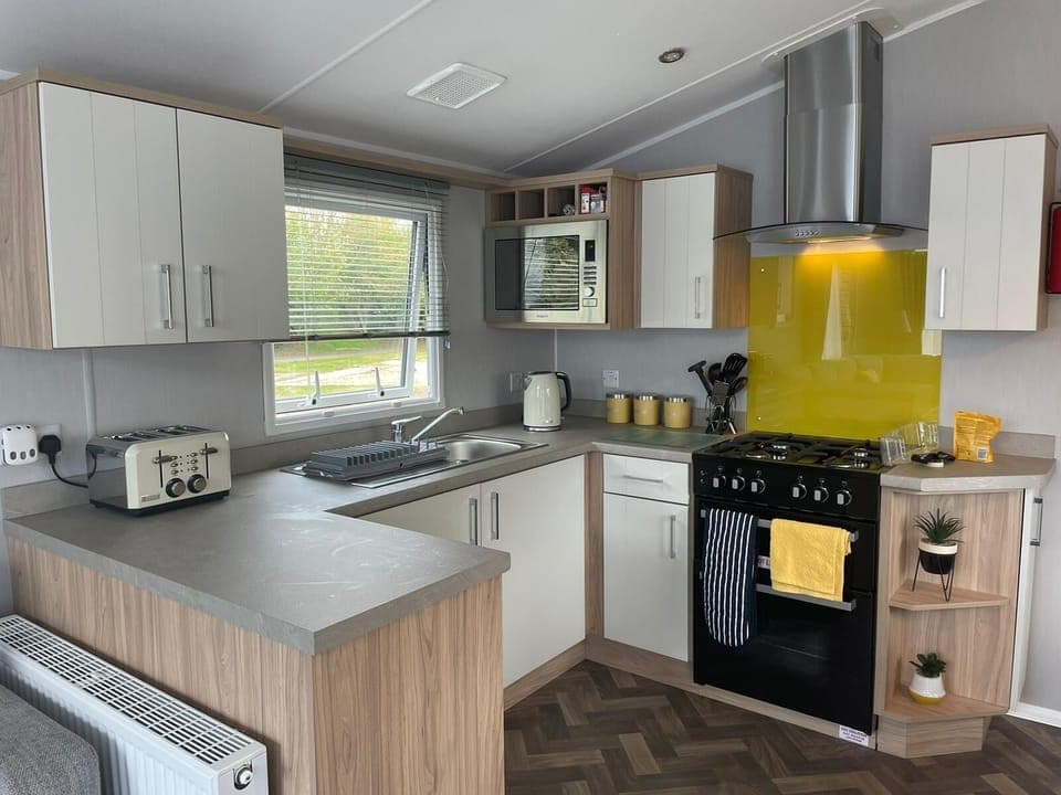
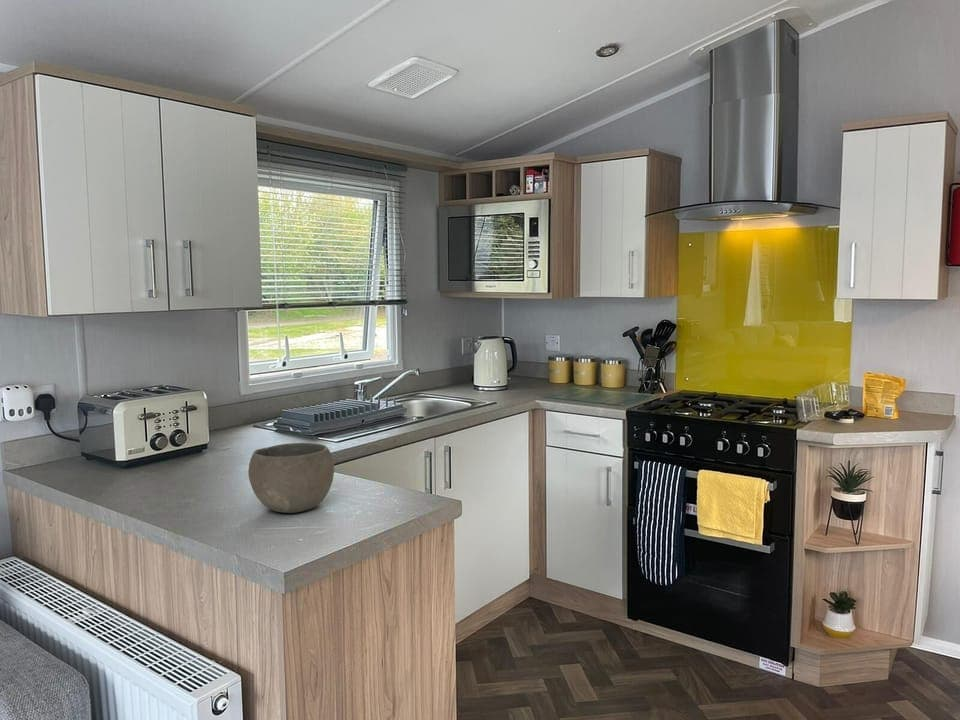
+ bowl [247,442,335,514]
